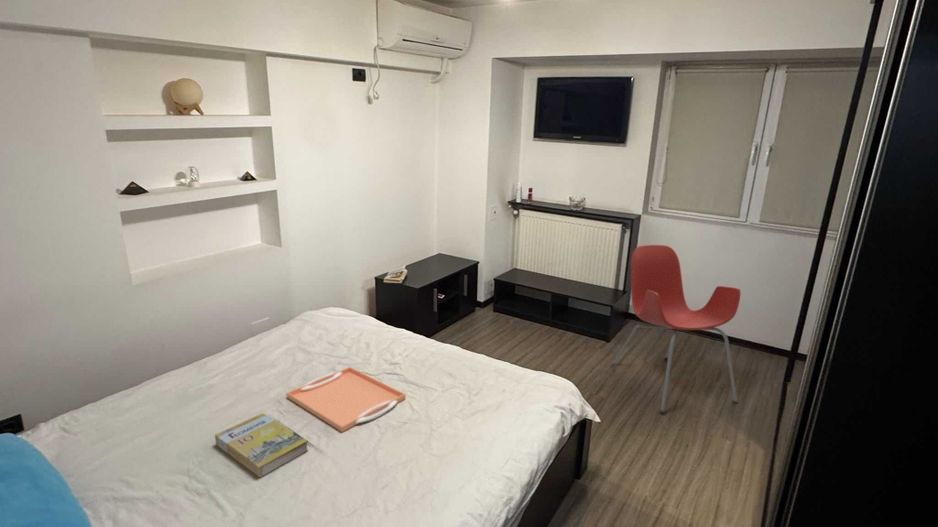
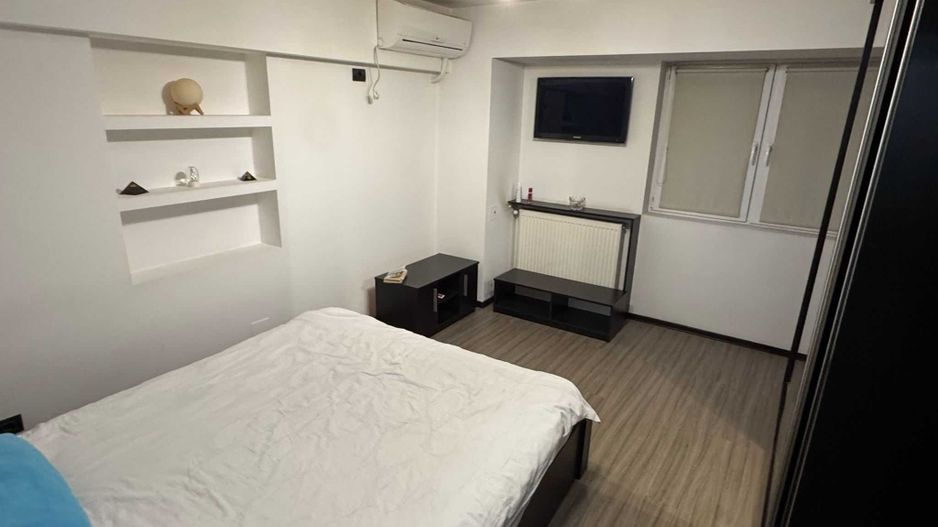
- armchair [611,244,741,413]
- serving tray [285,366,407,433]
- book [214,412,309,478]
